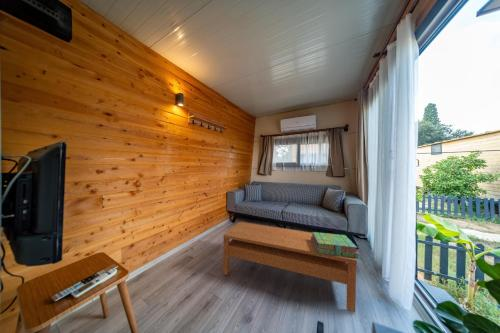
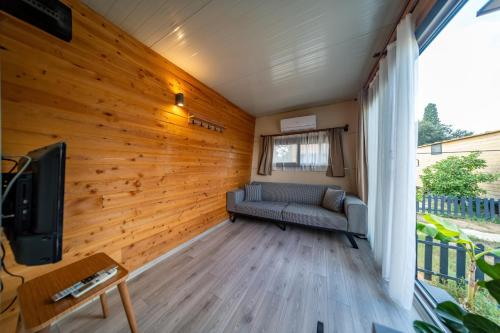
- stack of books [311,231,360,259]
- coffee table [222,221,358,313]
